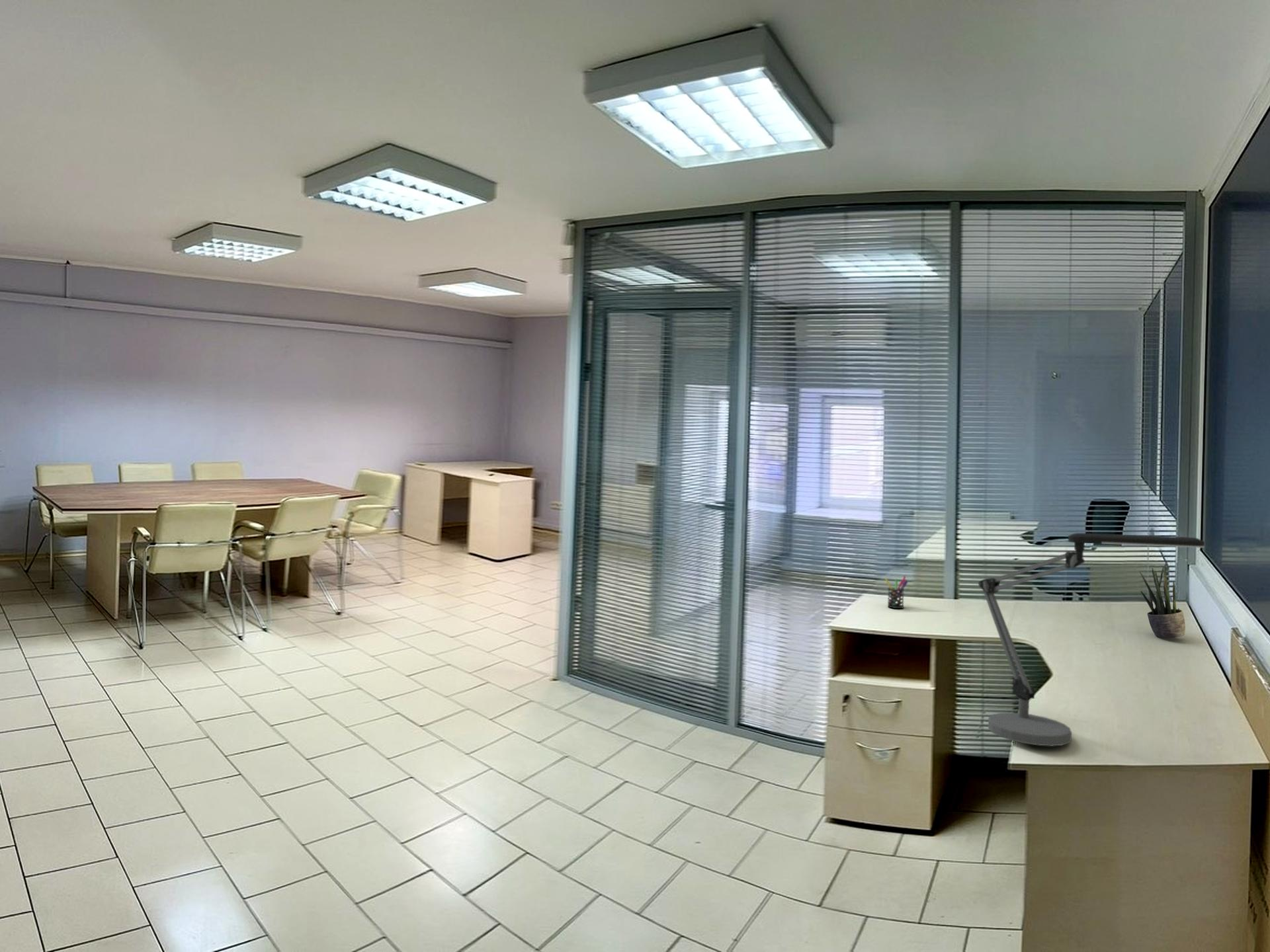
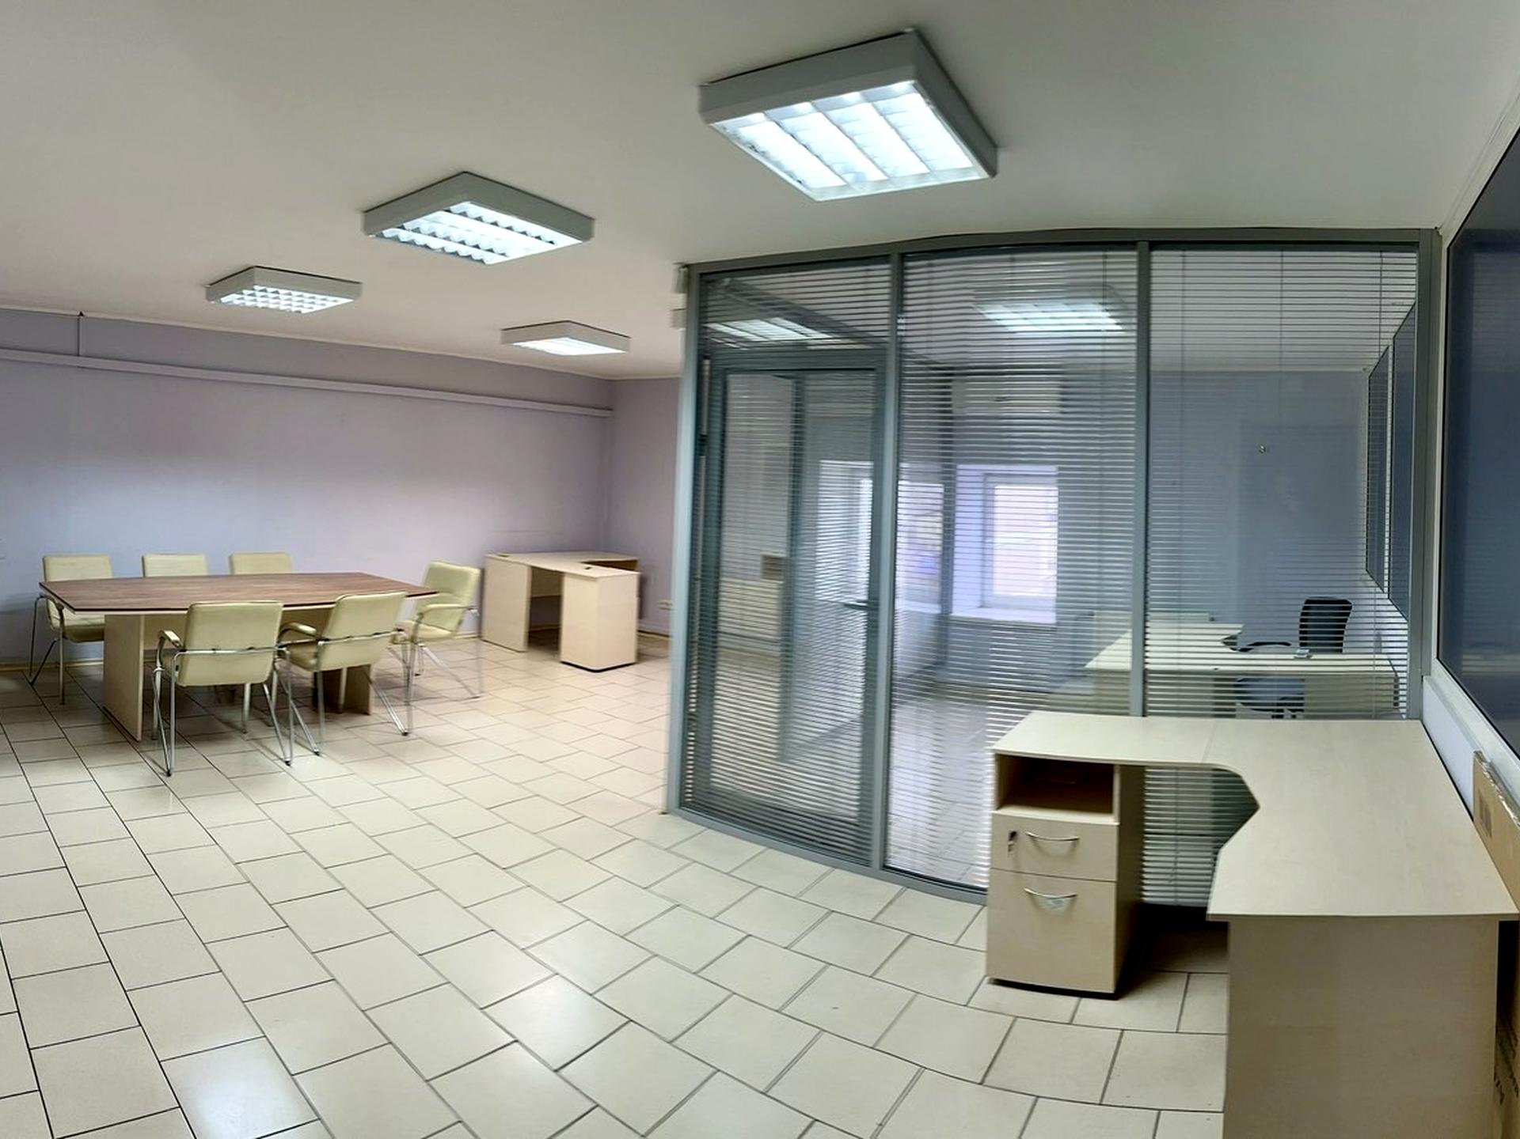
- desk lamp [978,532,1205,747]
- pen holder [884,575,909,609]
- potted plant [1139,563,1186,639]
